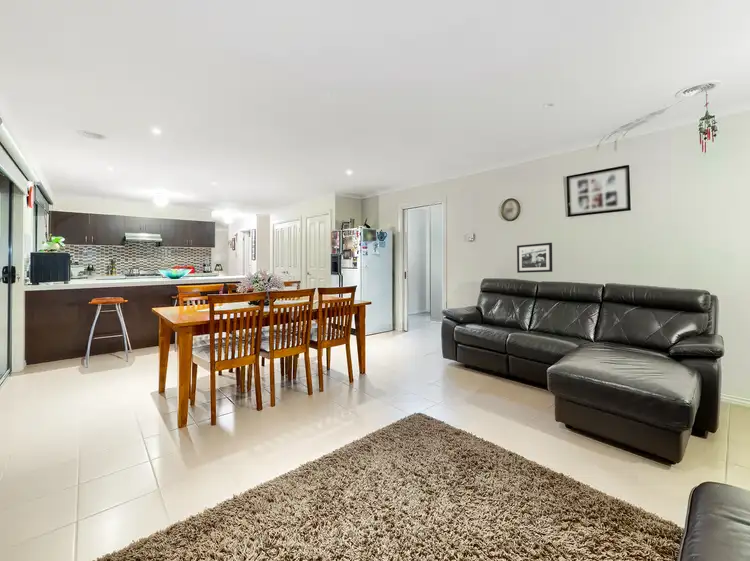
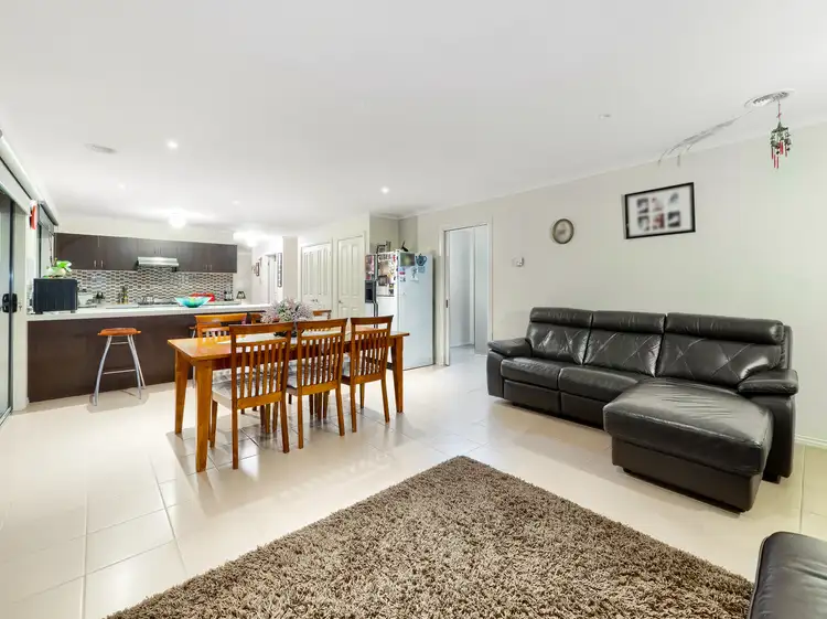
- picture frame [516,242,553,274]
